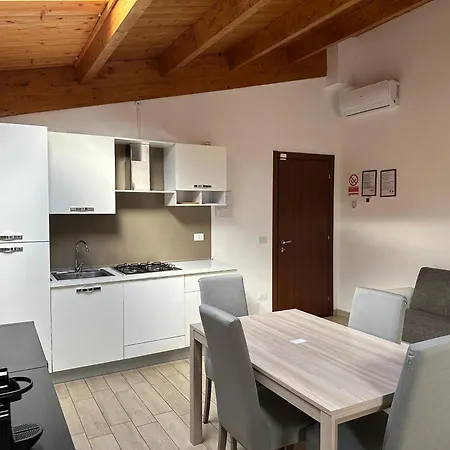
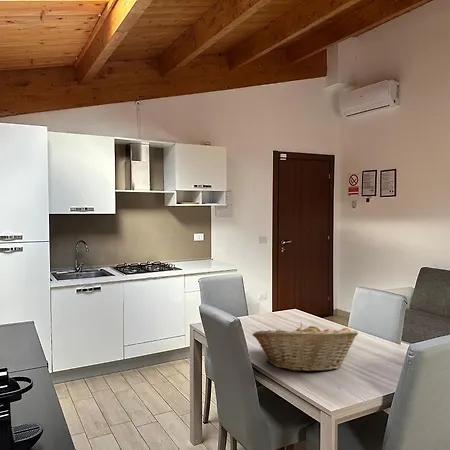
+ fruit basket [252,321,359,373]
